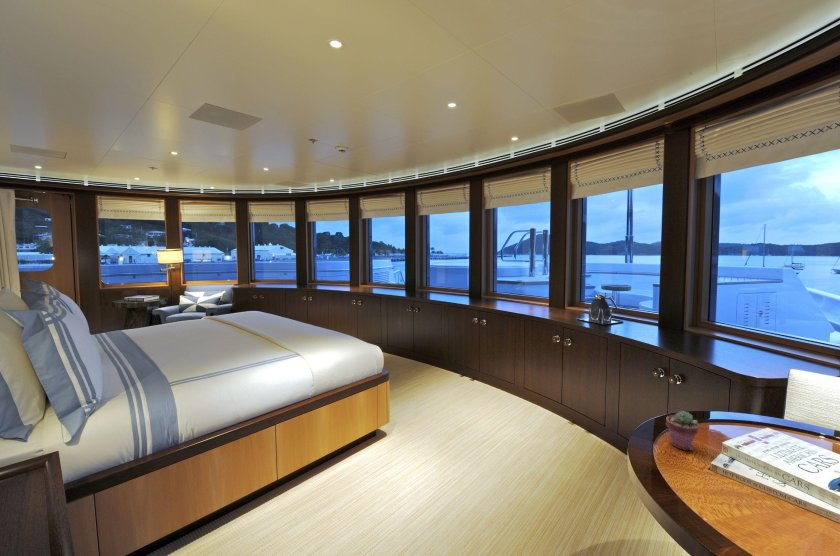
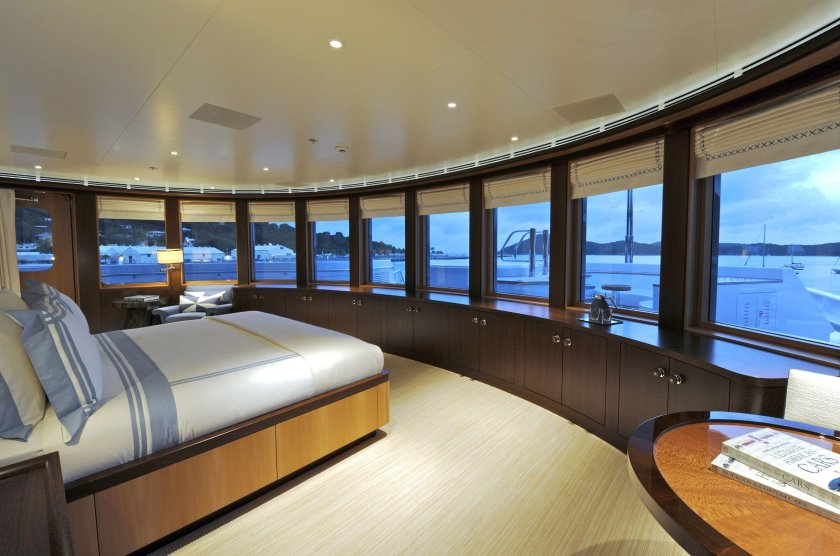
- potted succulent [665,410,700,451]
